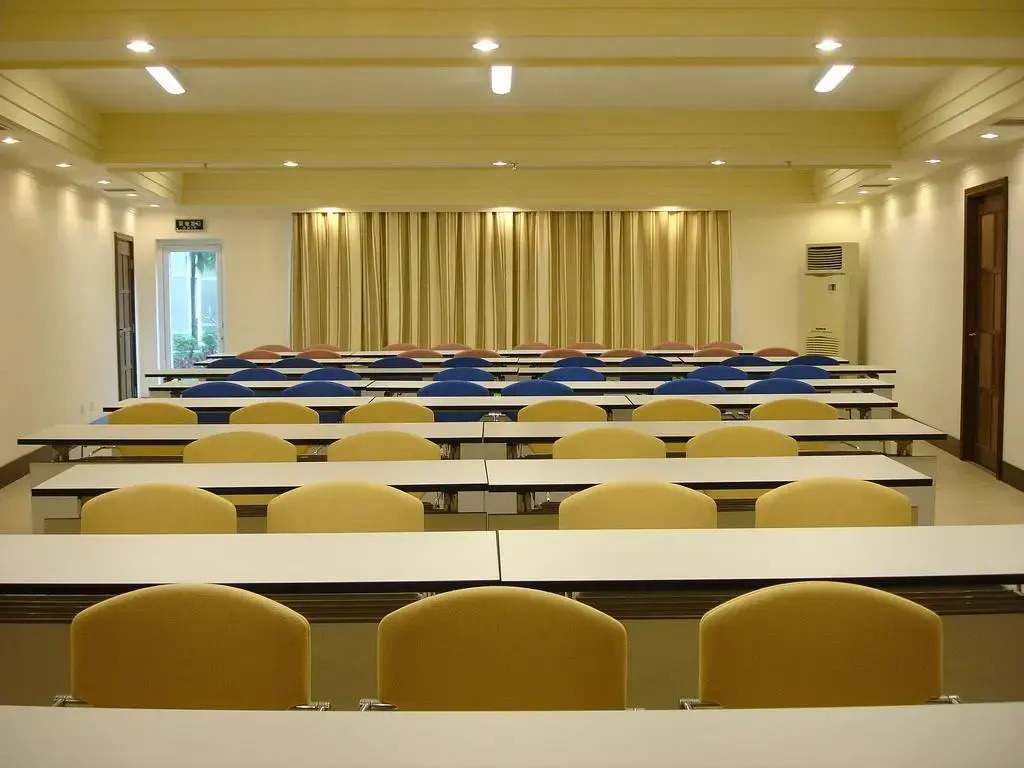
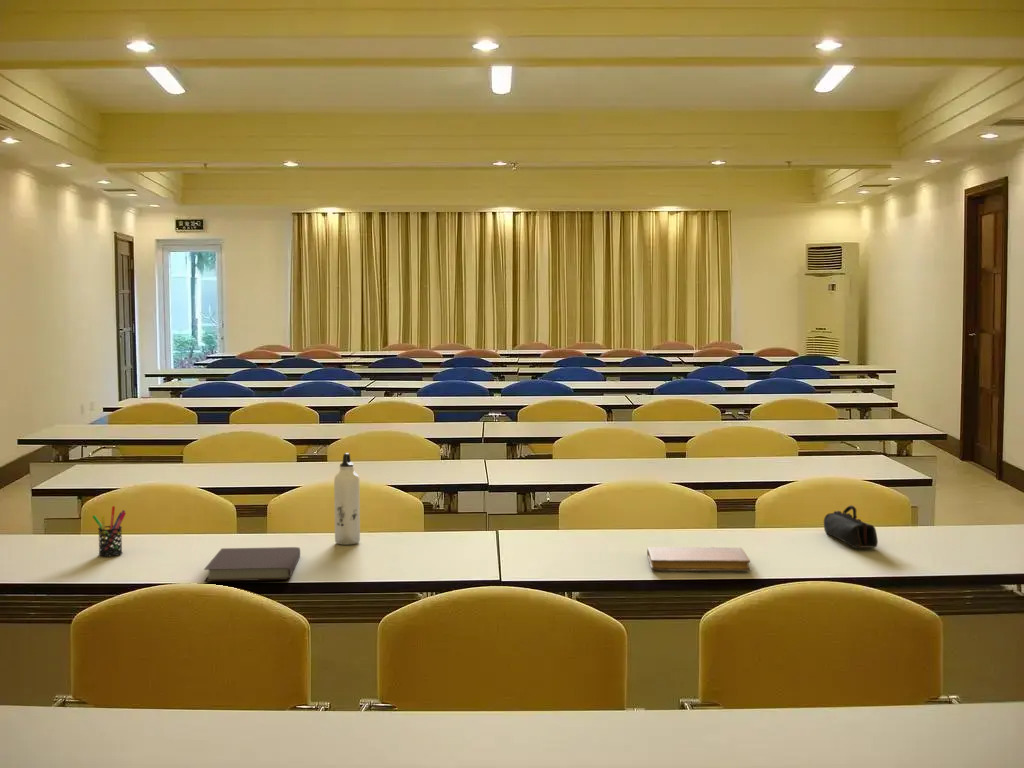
+ pencil case [823,505,879,549]
+ notebook [646,546,752,572]
+ pen holder [91,505,127,558]
+ water bottle [333,452,361,546]
+ notebook [203,546,301,583]
